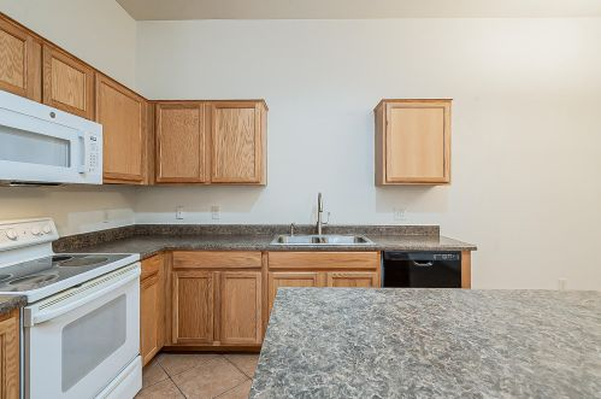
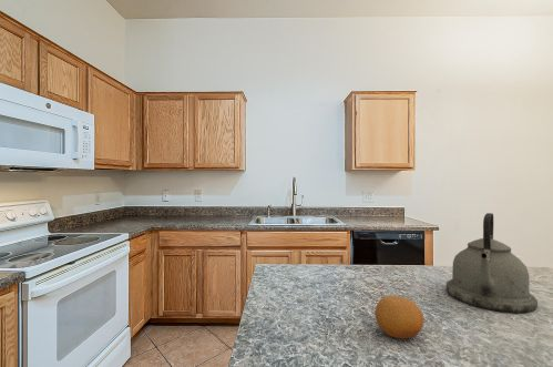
+ fruit [375,294,424,340]
+ kettle [446,212,539,314]
